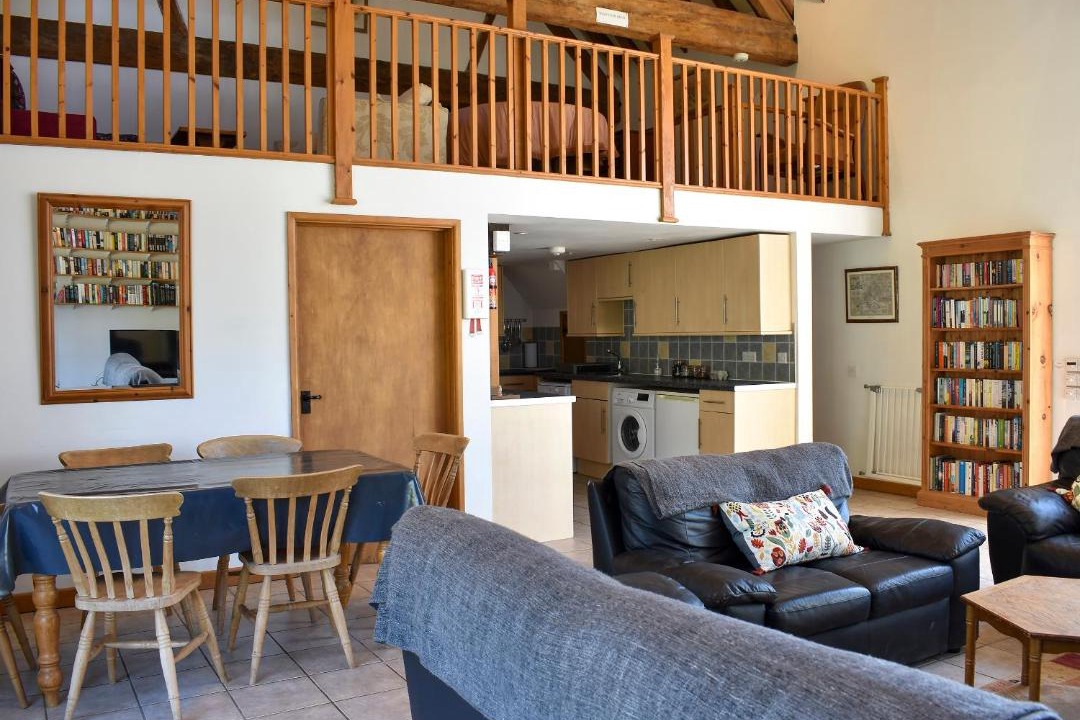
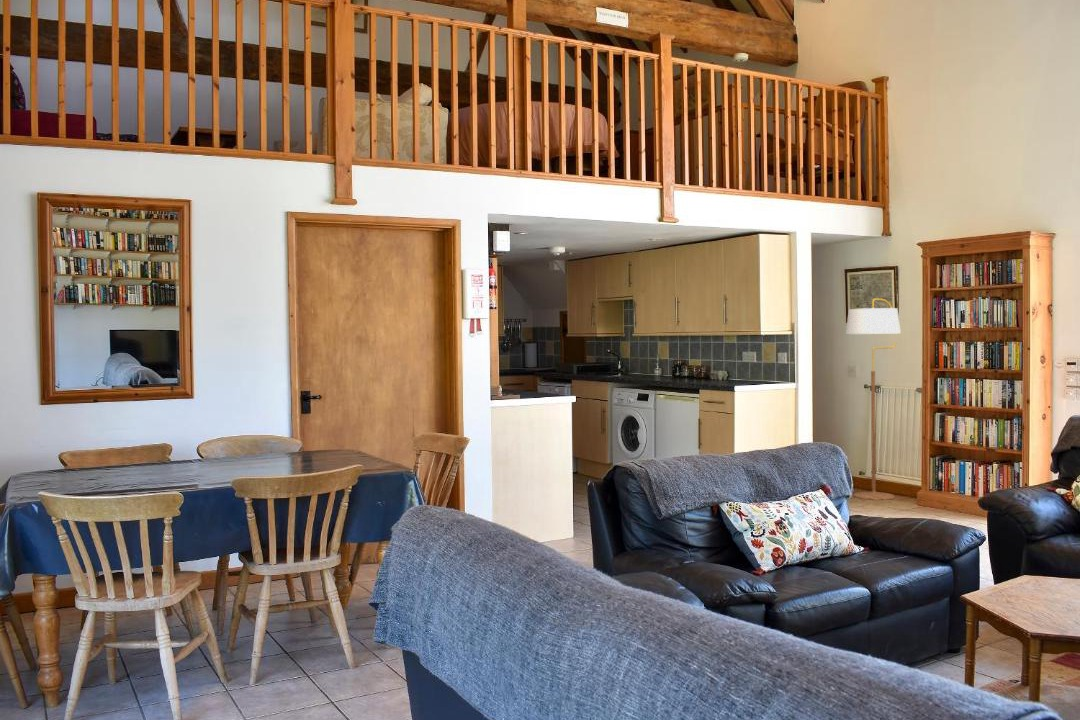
+ floor lamp [845,298,902,501]
